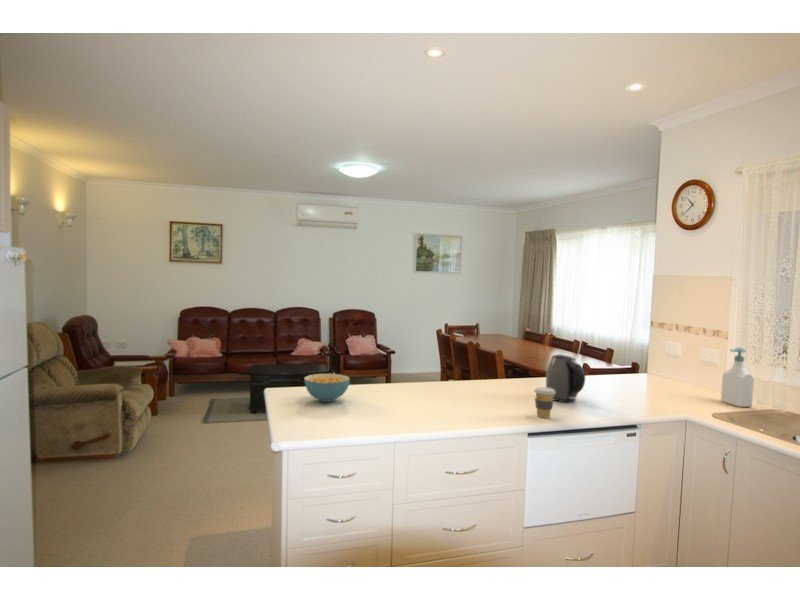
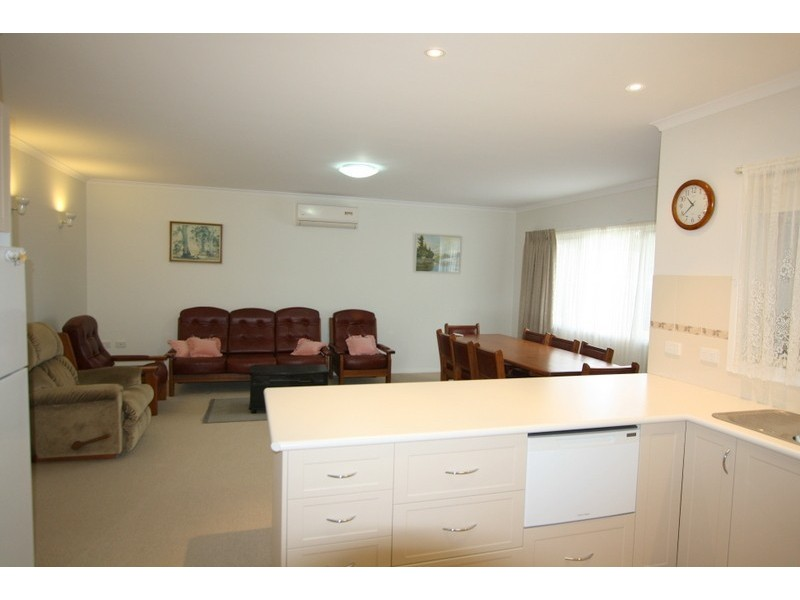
- coffee cup [533,386,555,419]
- kettle [545,353,586,403]
- soap bottle [720,346,755,408]
- cereal bowl [303,373,351,403]
